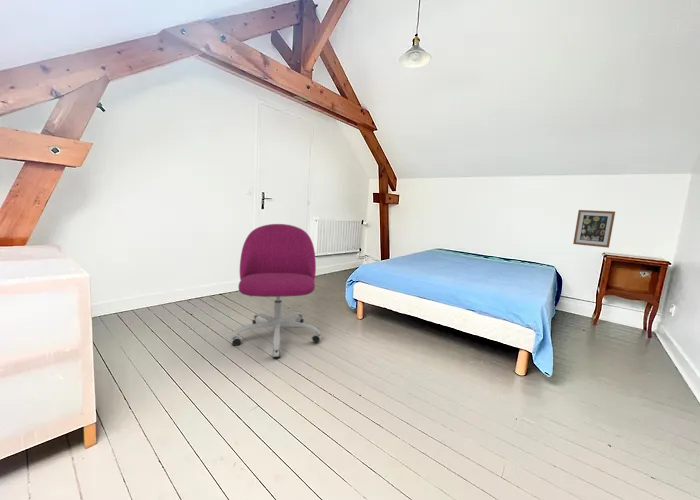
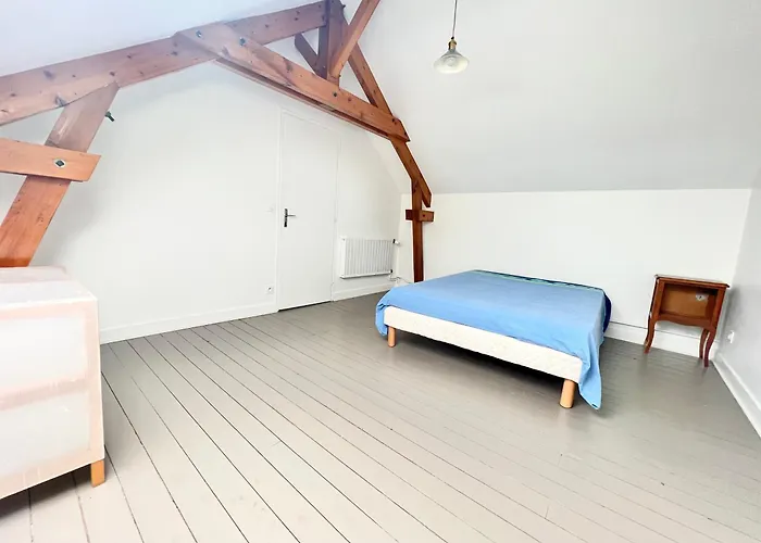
- office chair [230,223,322,359]
- wall art [572,209,616,249]
